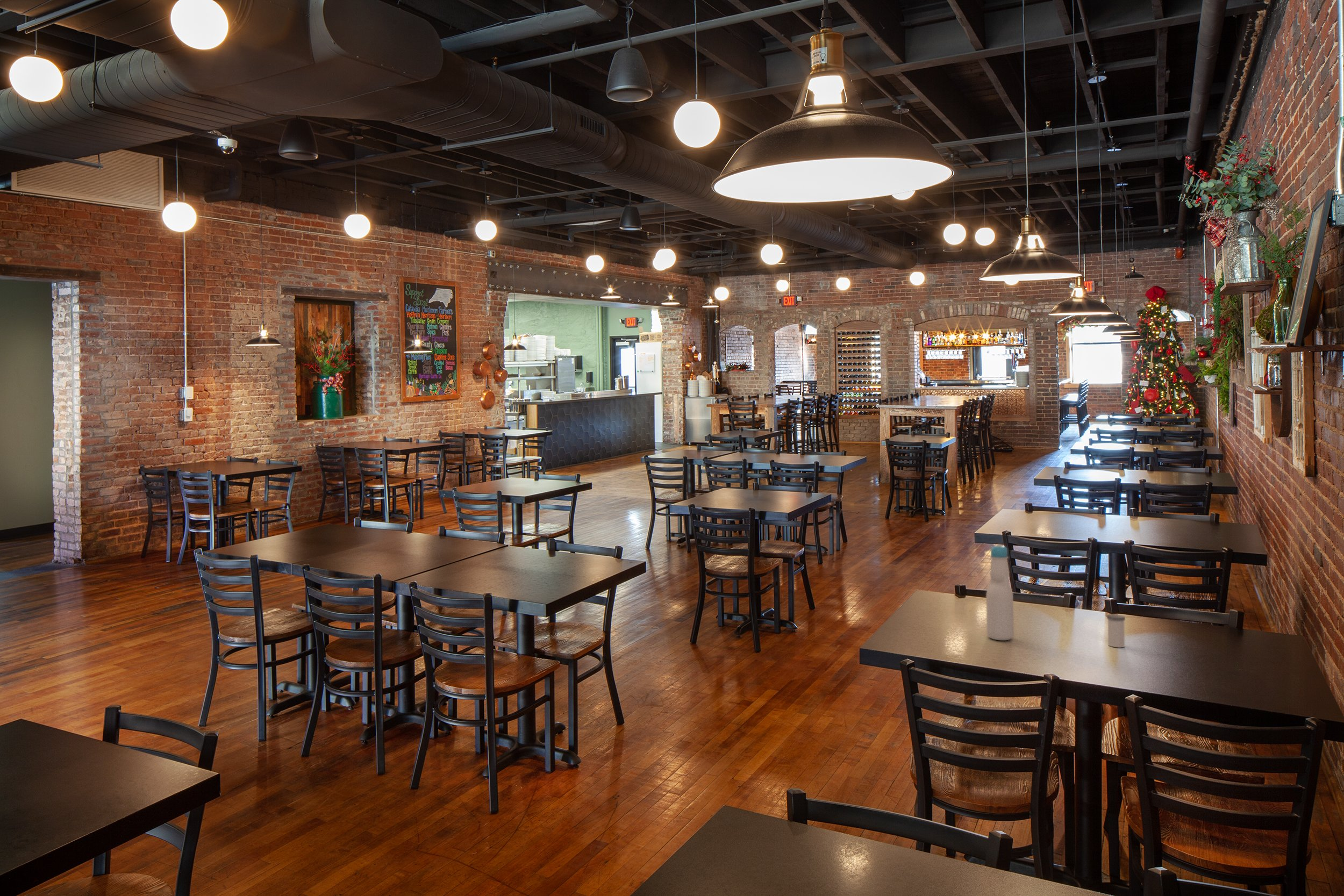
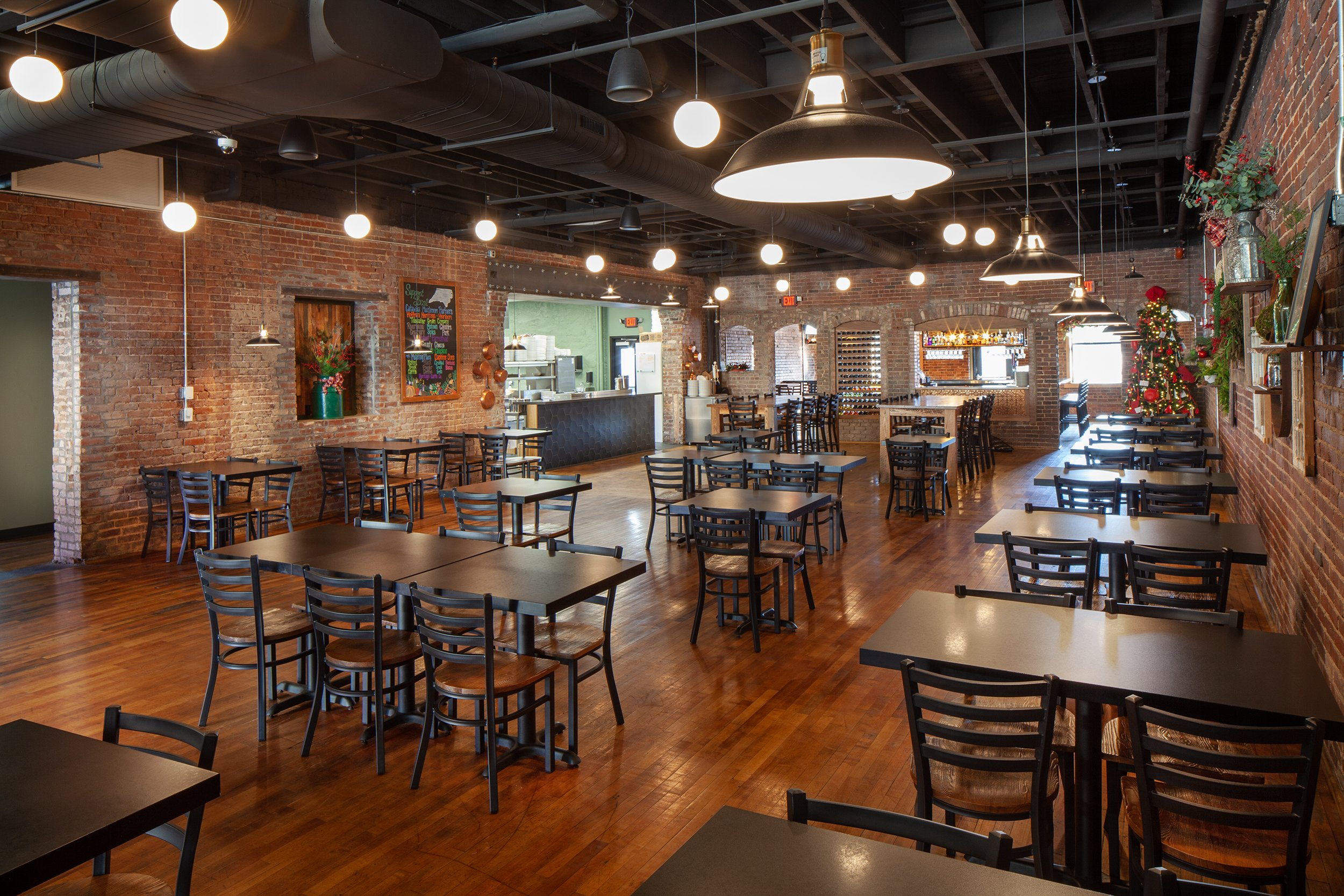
- salt shaker [1106,614,1126,648]
- bottle [985,544,1014,641]
